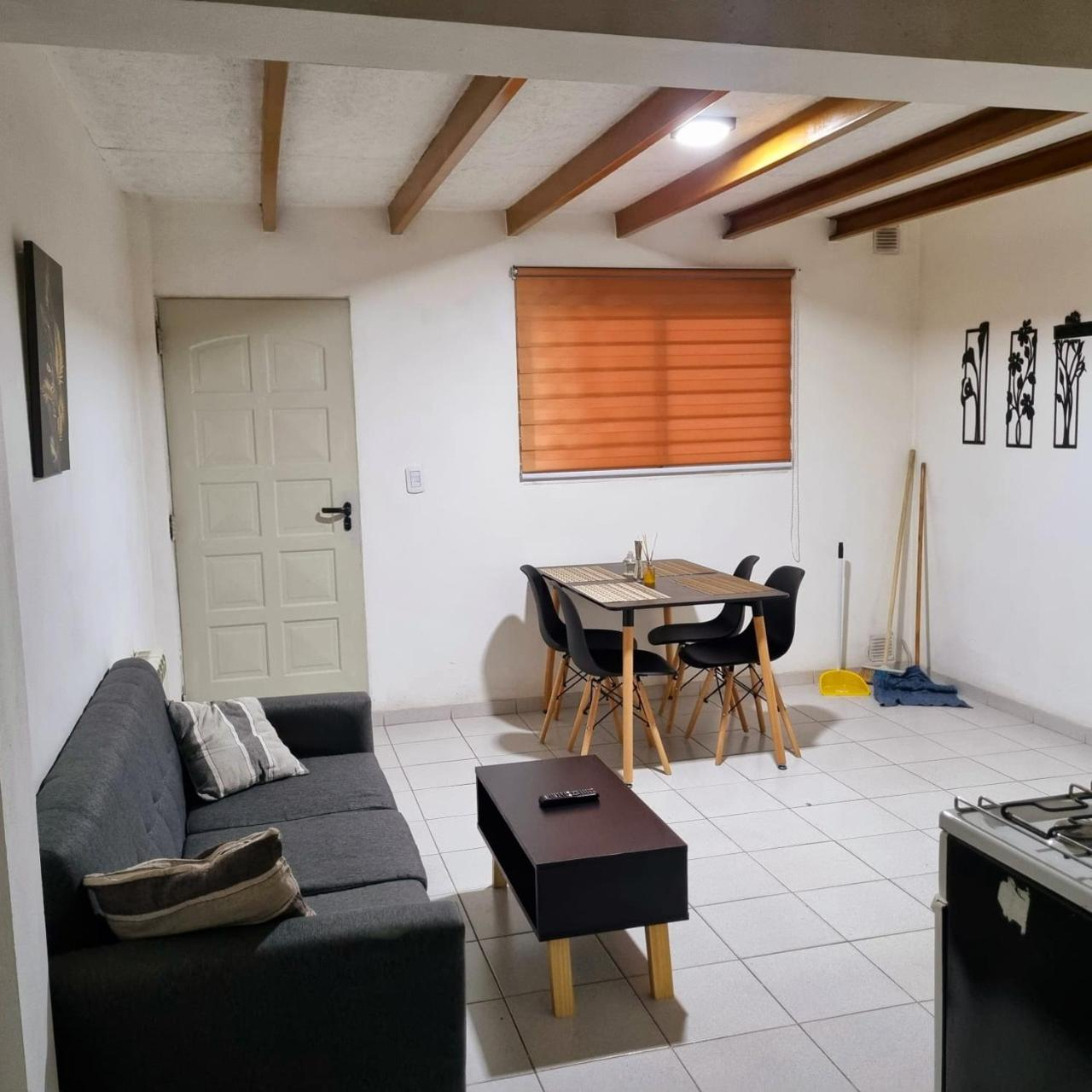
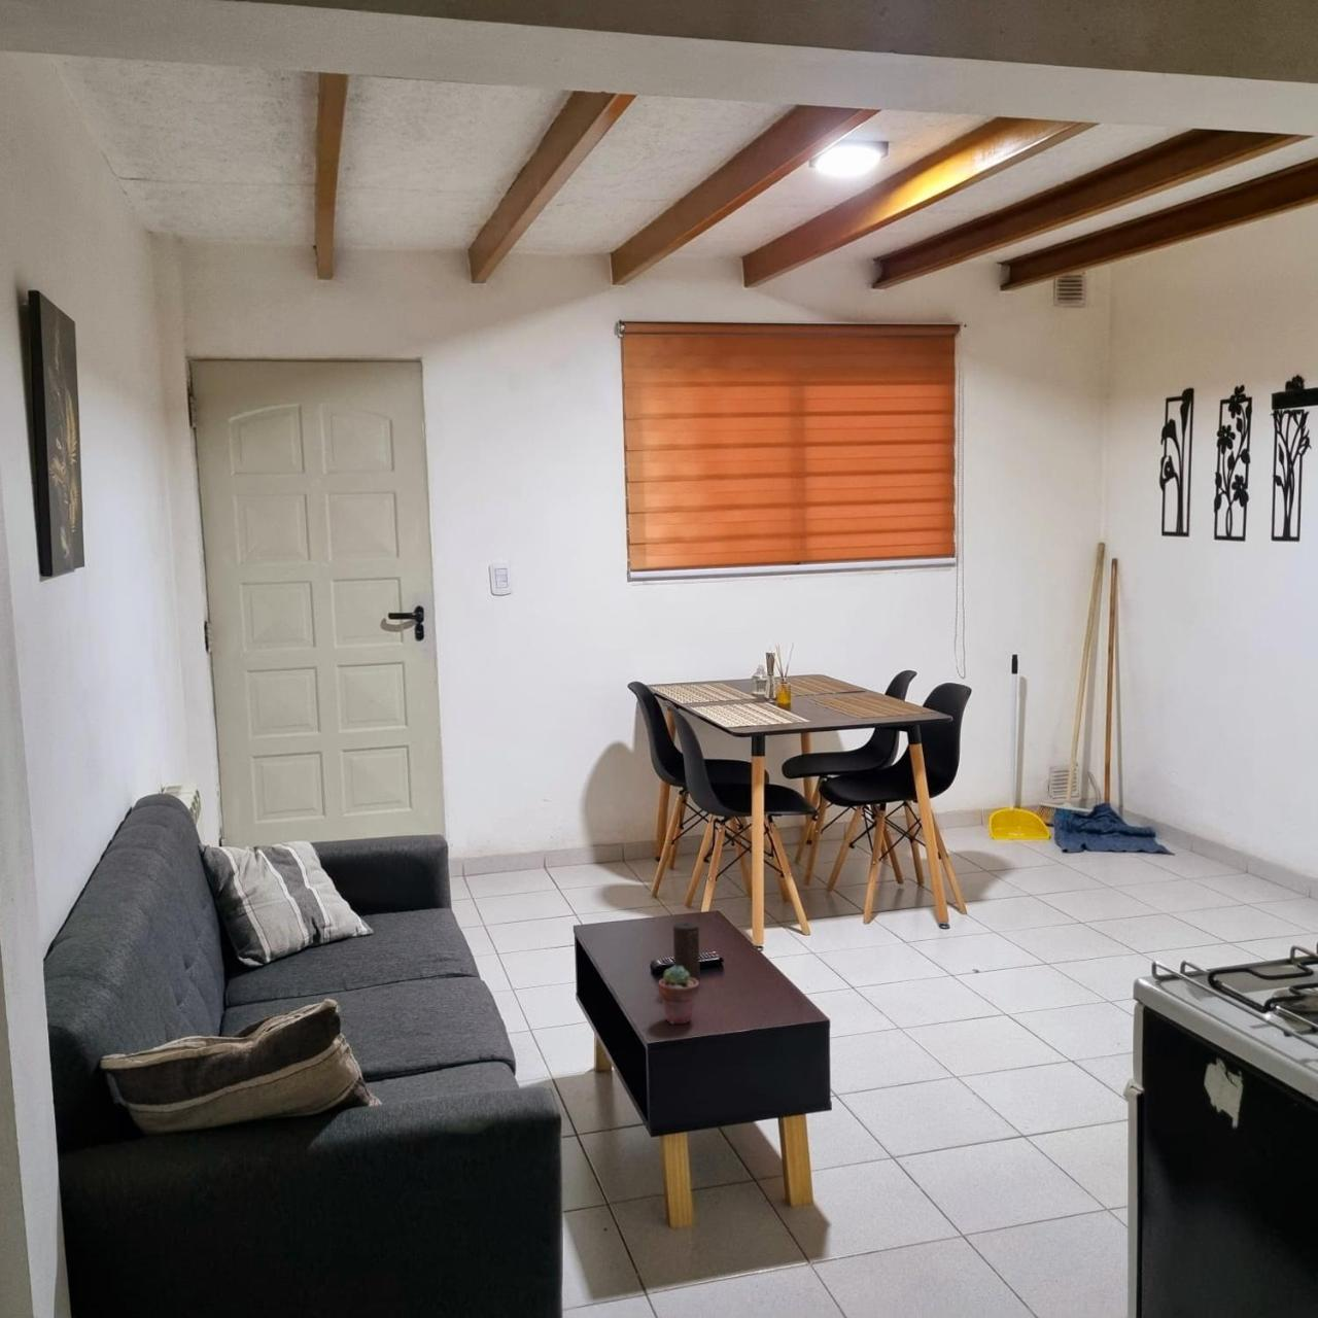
+ candle [672,921,701,982]
+ potted succulent [657,964,700,1026]
